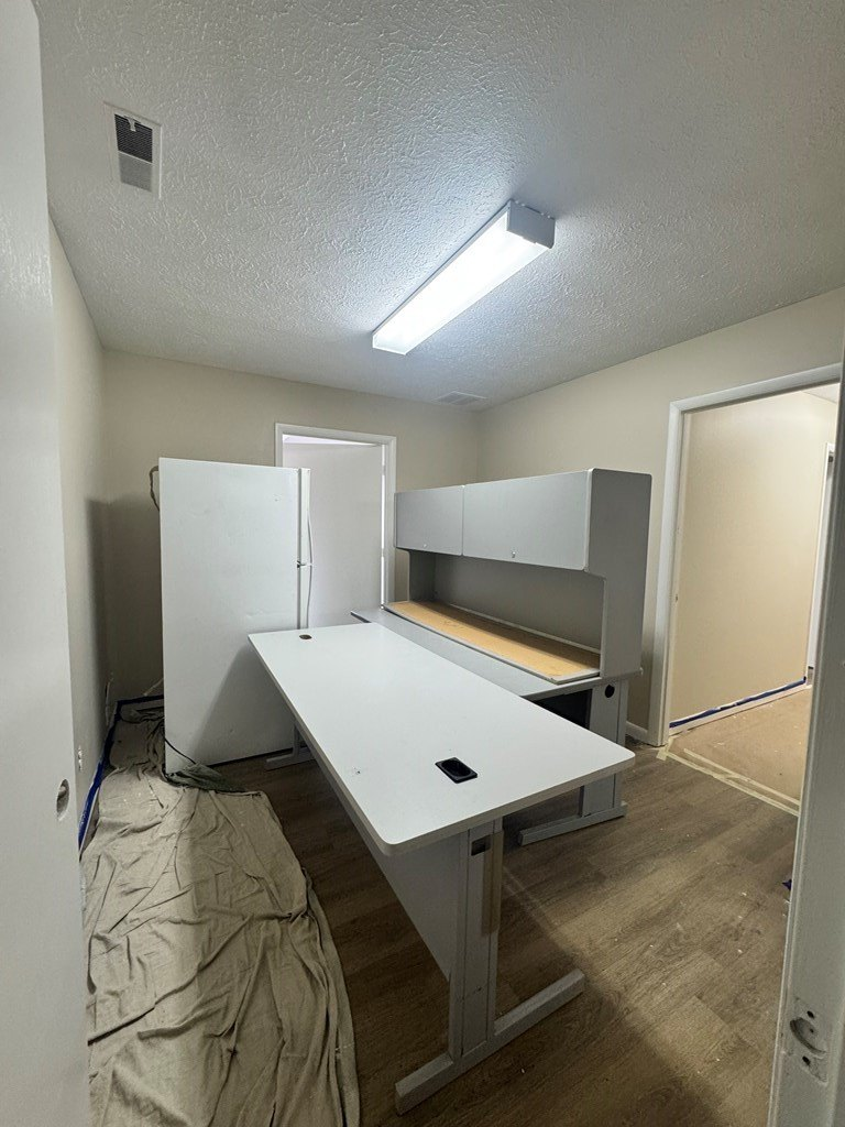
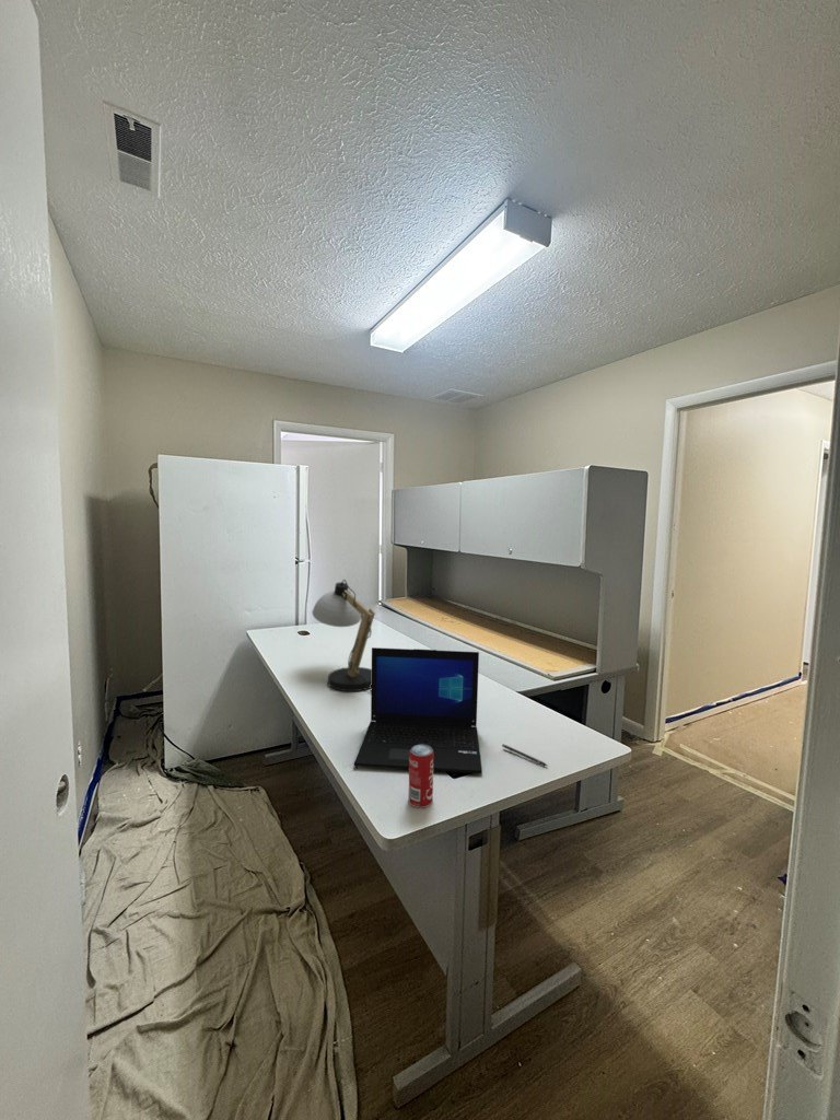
+ laptop [353,646,483,774]
+ beverage can [408,745,434,808]
+ pen [501,743,548,767]
+ desk lamp [311,579,376,692]
